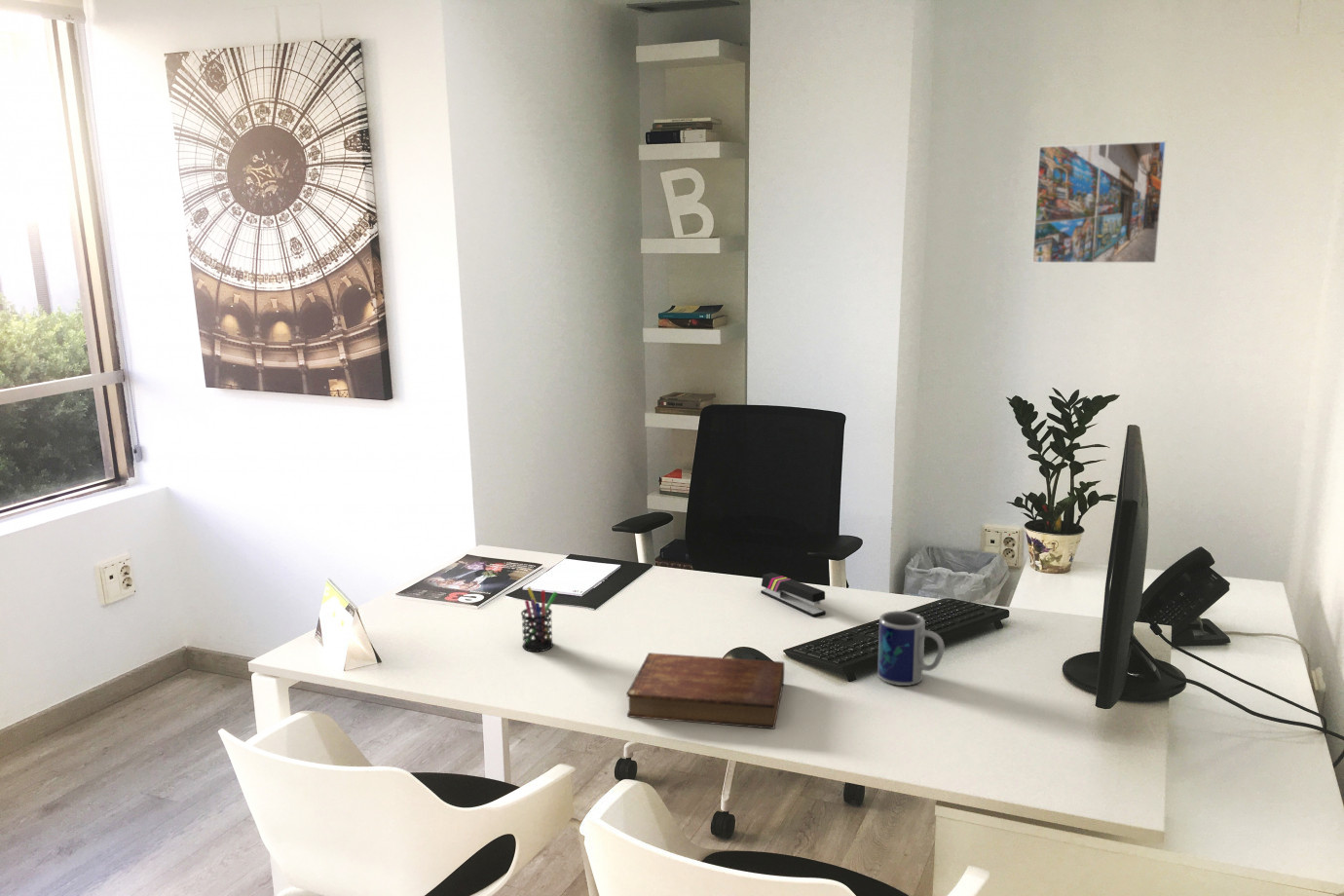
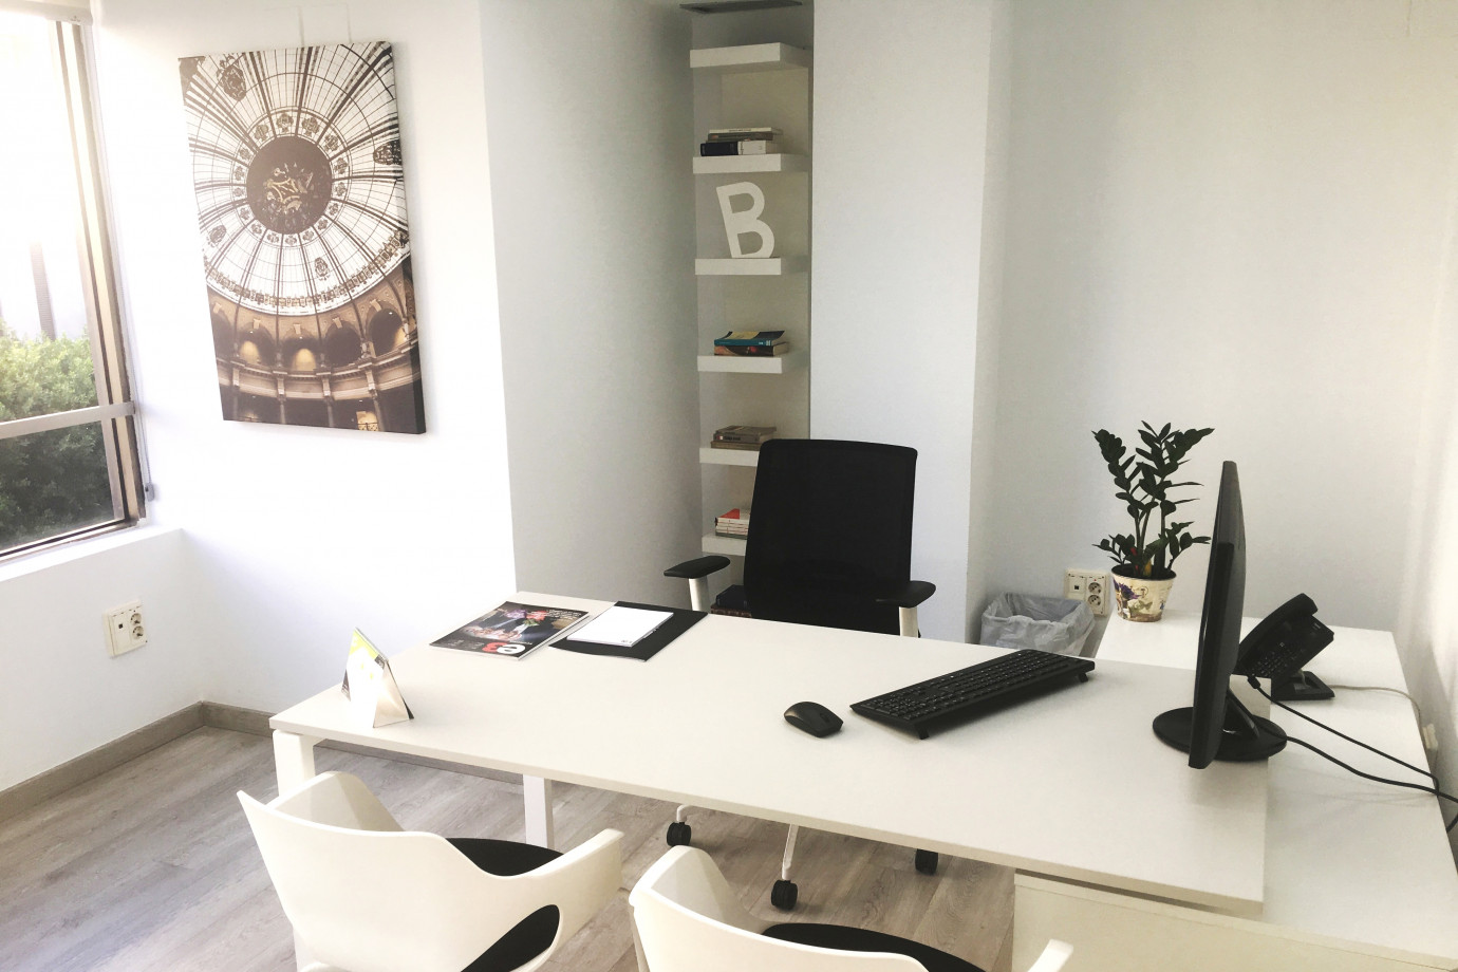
- pen holder [520,586,558,653]
- bible [626,652,785,729]
- mug [877,610,945,687]
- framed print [1031,140,1168,264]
- stapler [760,572,827,617]
